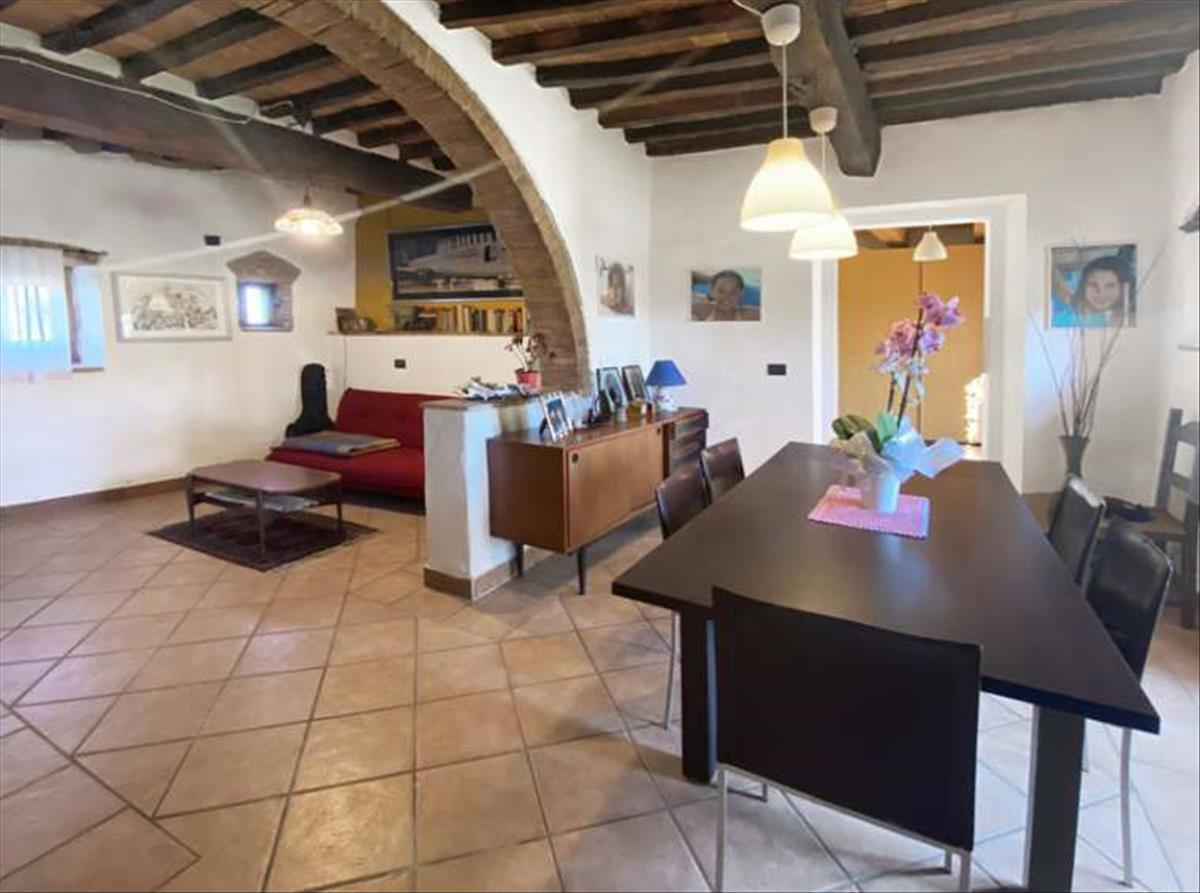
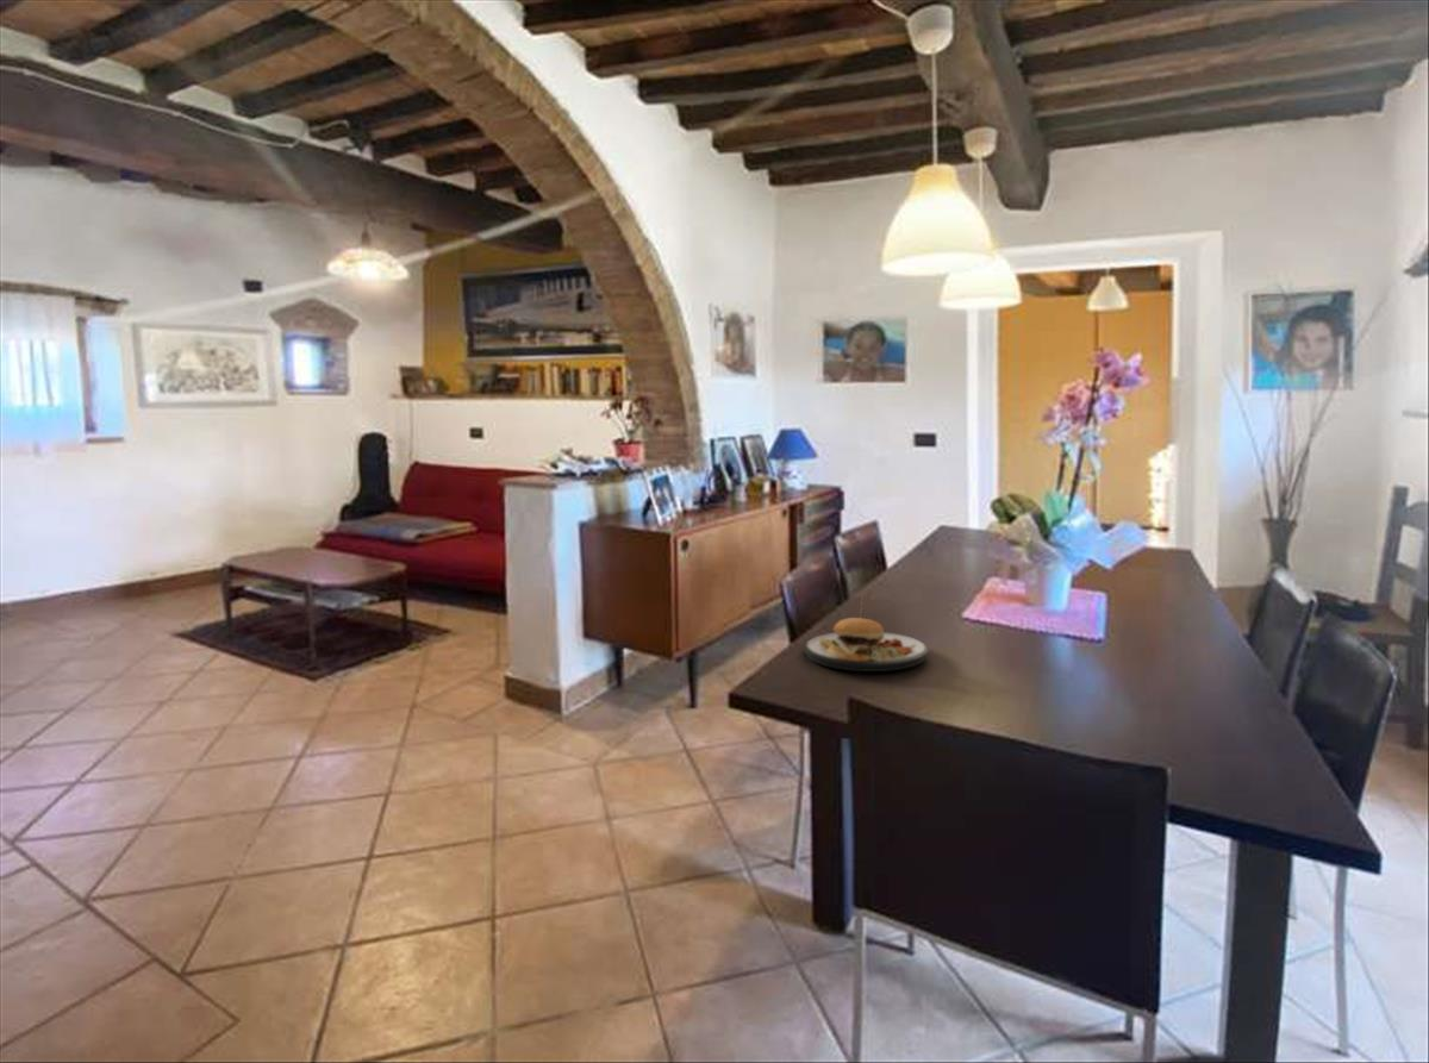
+ plate [803,595,930,673]
